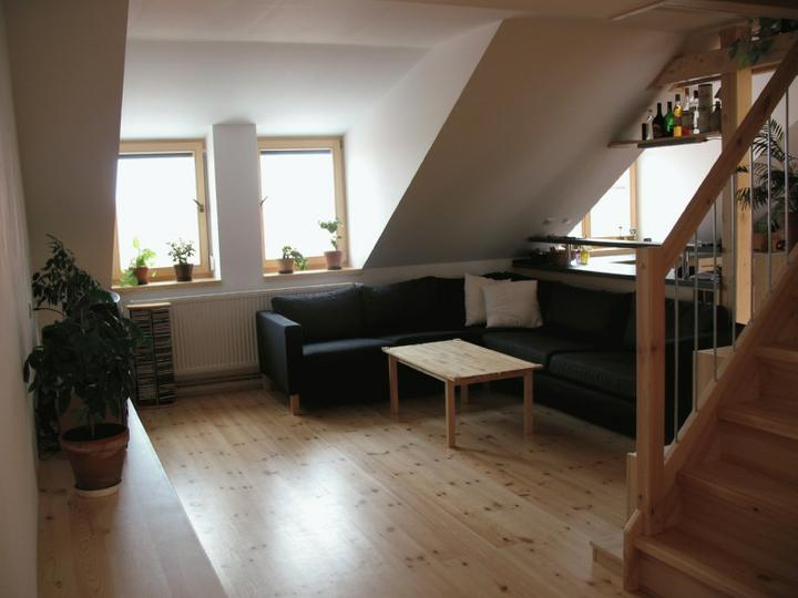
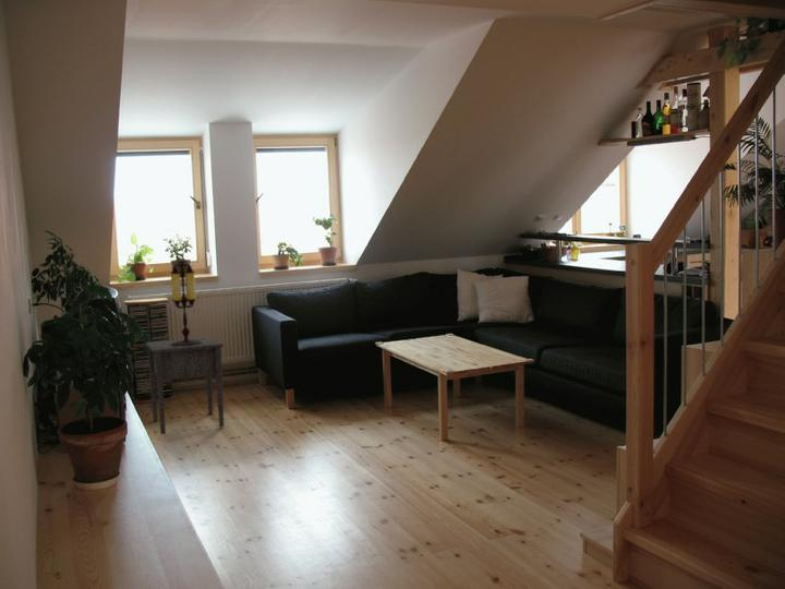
+ nightstand [144,336,226,435]
+ table lamp [169,261,202,346]
